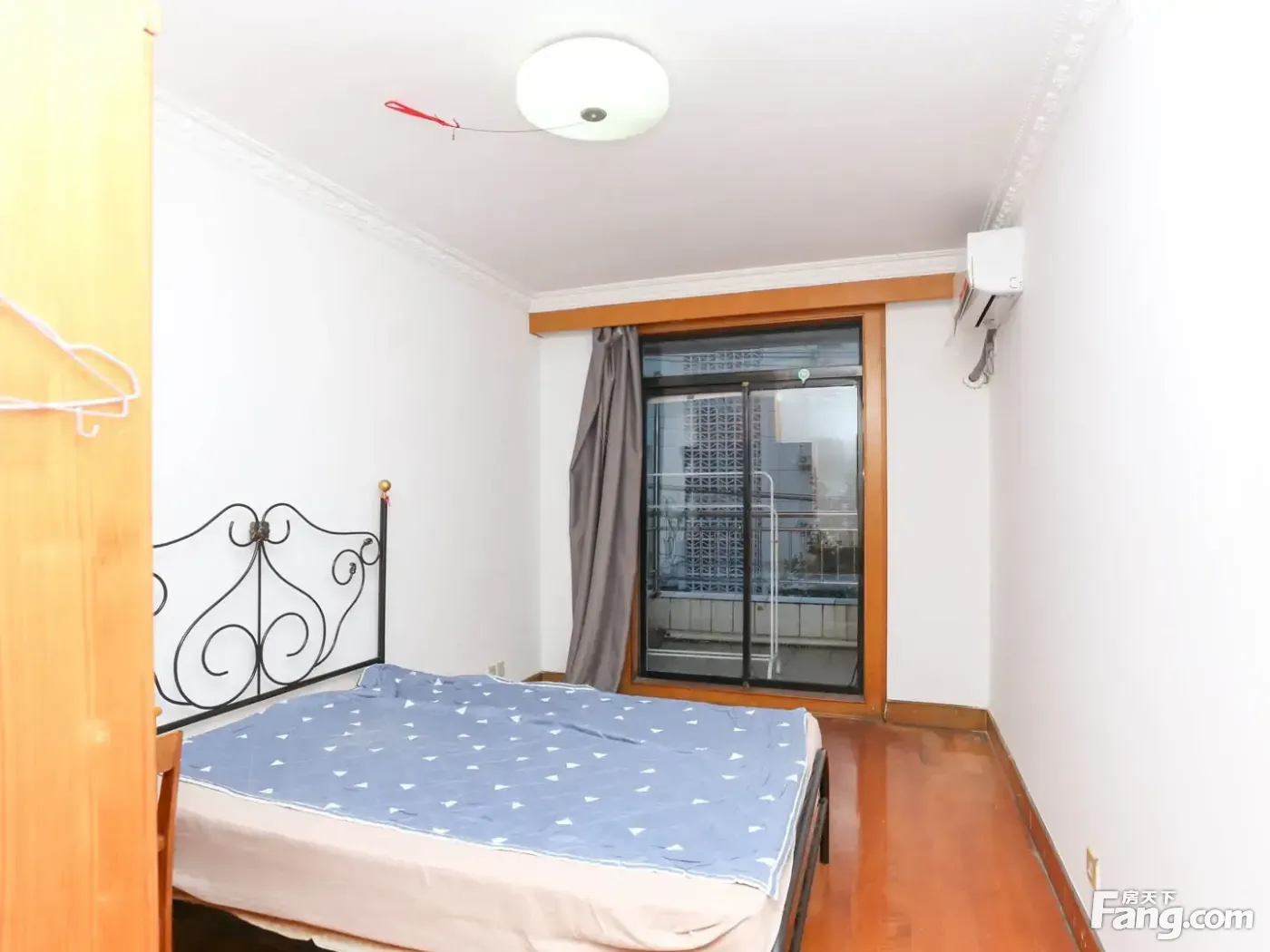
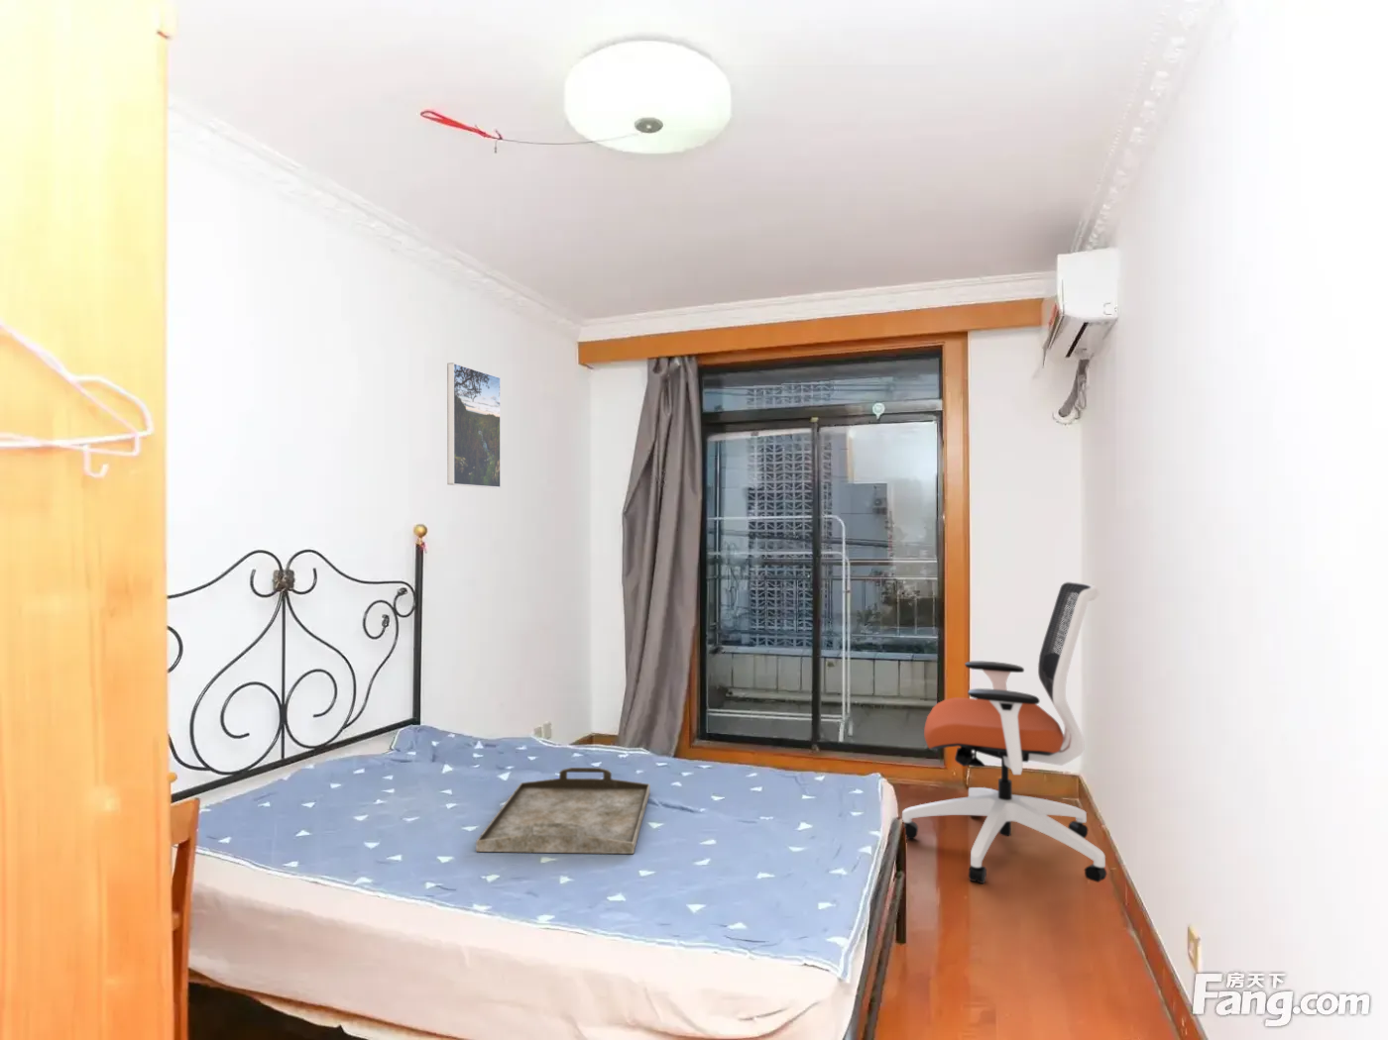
+ serving tray [475,767,651,854]
+ office chair [902,580,1107,885]
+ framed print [446,362,502,489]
